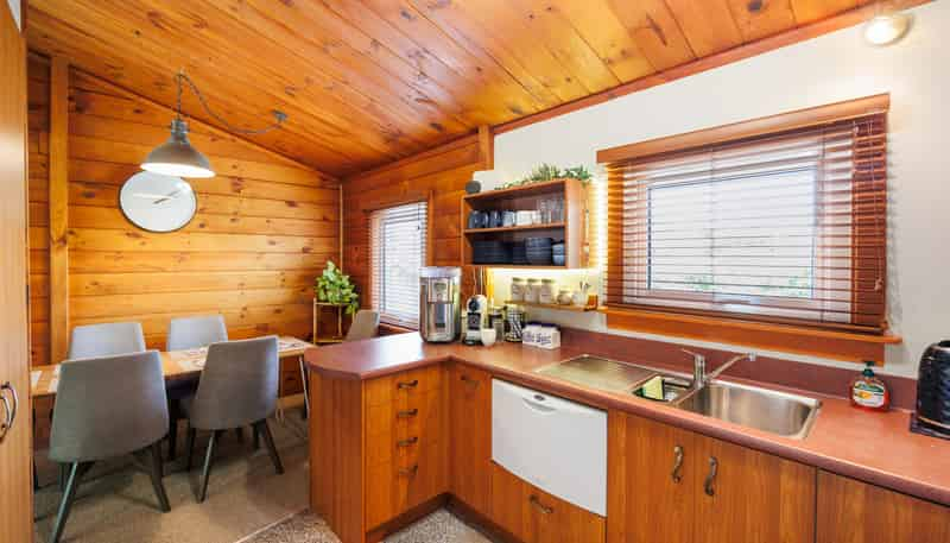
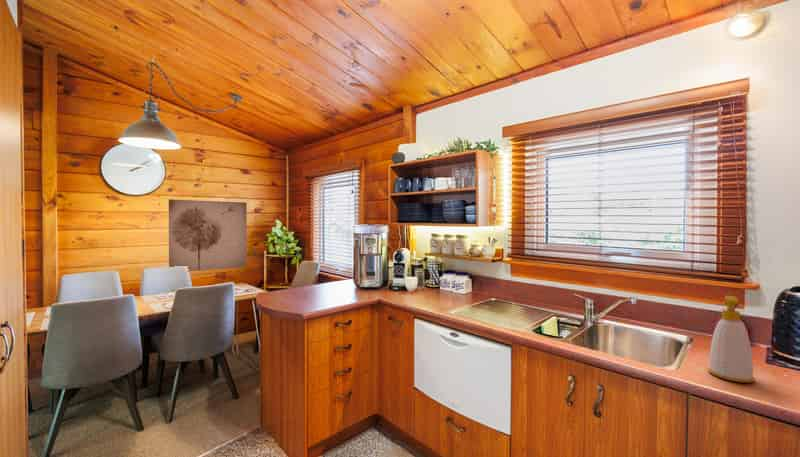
+ soap bottle [707,295,756,383]
+ wall art [168,198,248,272]
